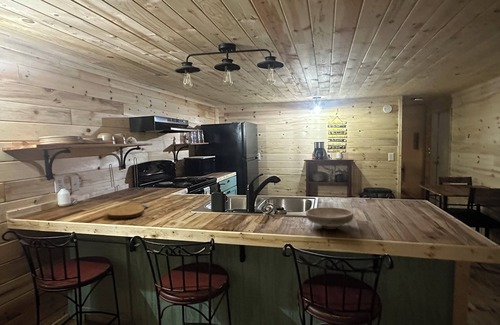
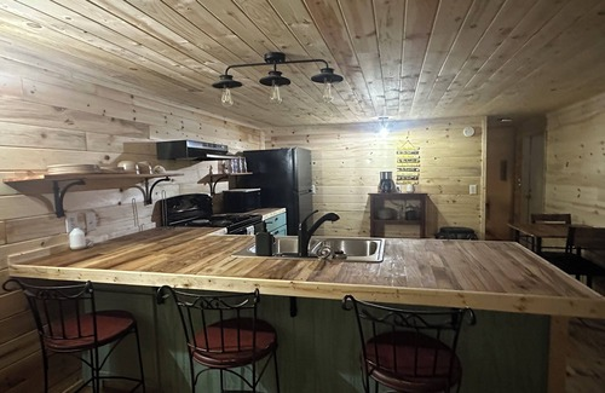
- bowl [305,206,354,230]
- key chain [107,202,150,220]
